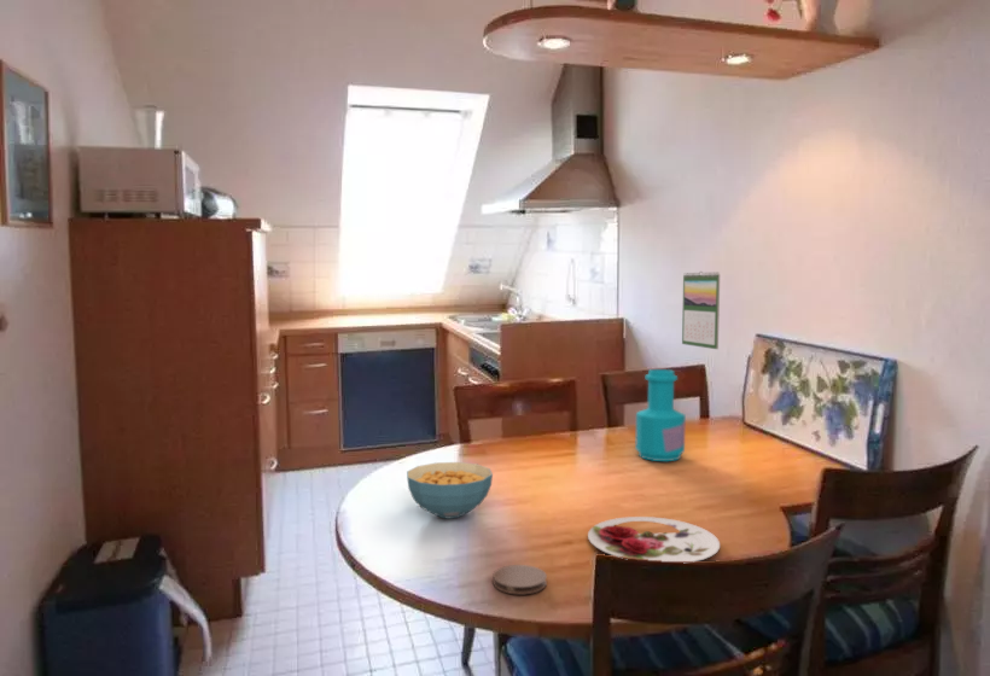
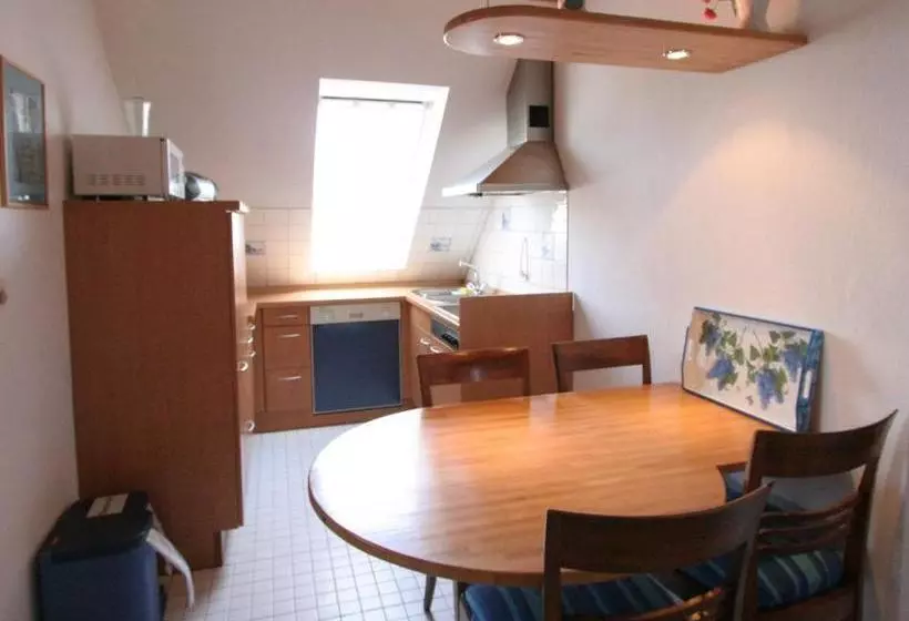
- calendar [681,270,721,350]
- bottle [634,368,687,462]
- cereal bowl [406,461,494,520]
- plate [587,515,721,563]
- coaster [491,564,548,595]
